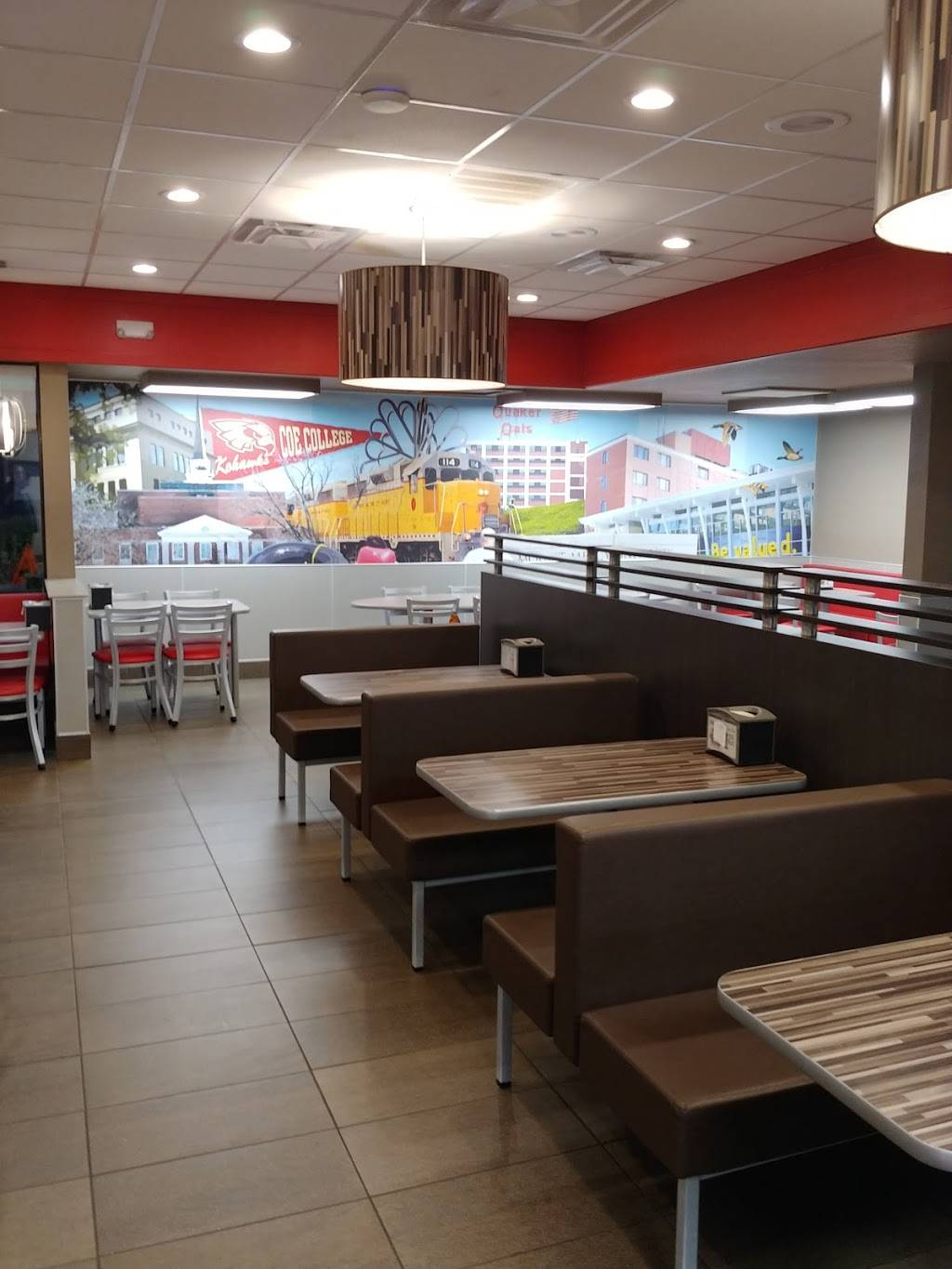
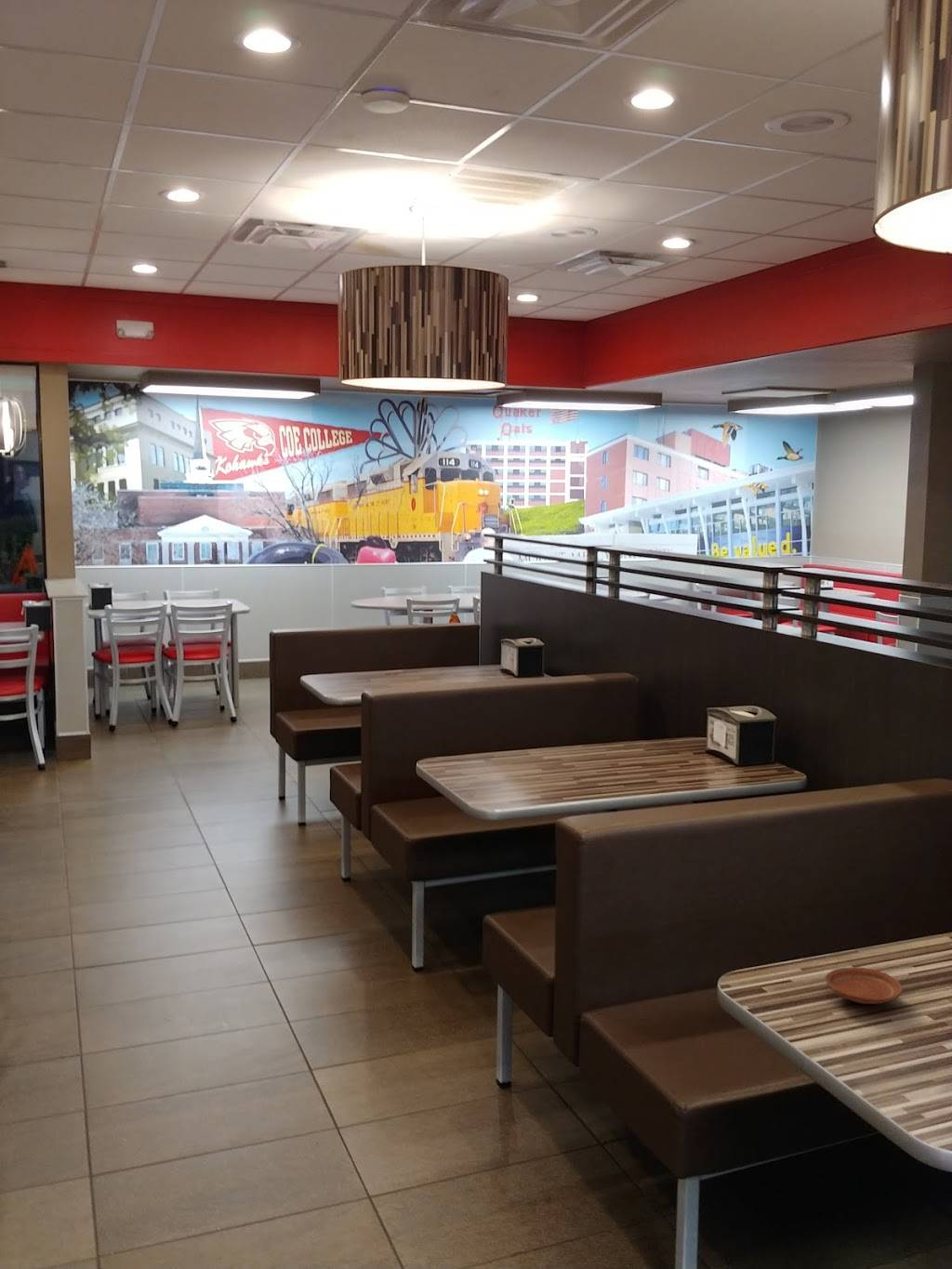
+ plate [825,966,904,1005]
